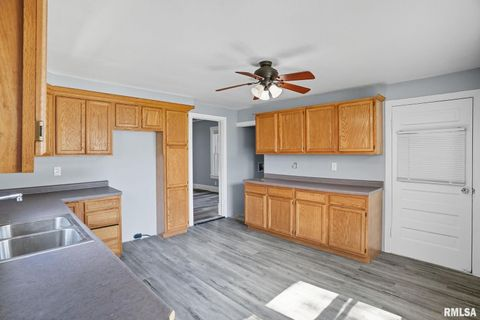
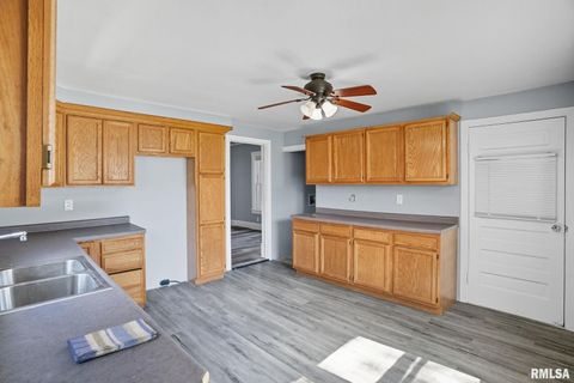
+ dish towel [66,317,158,364]
